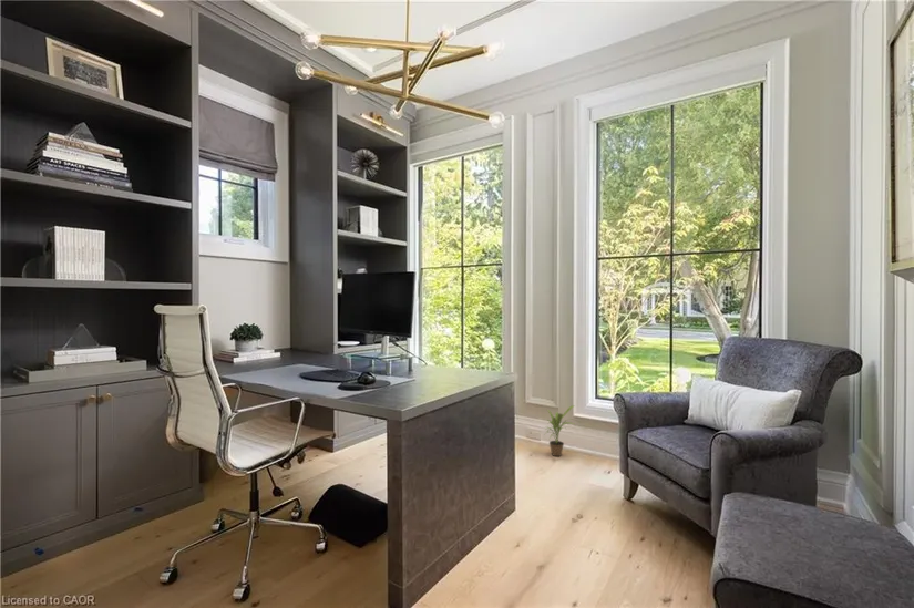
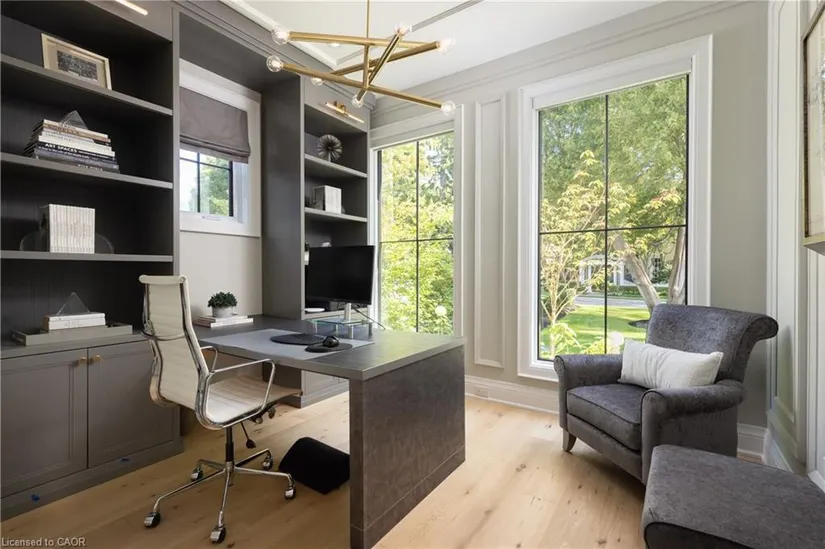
- potted plant [544,404,576,457]
